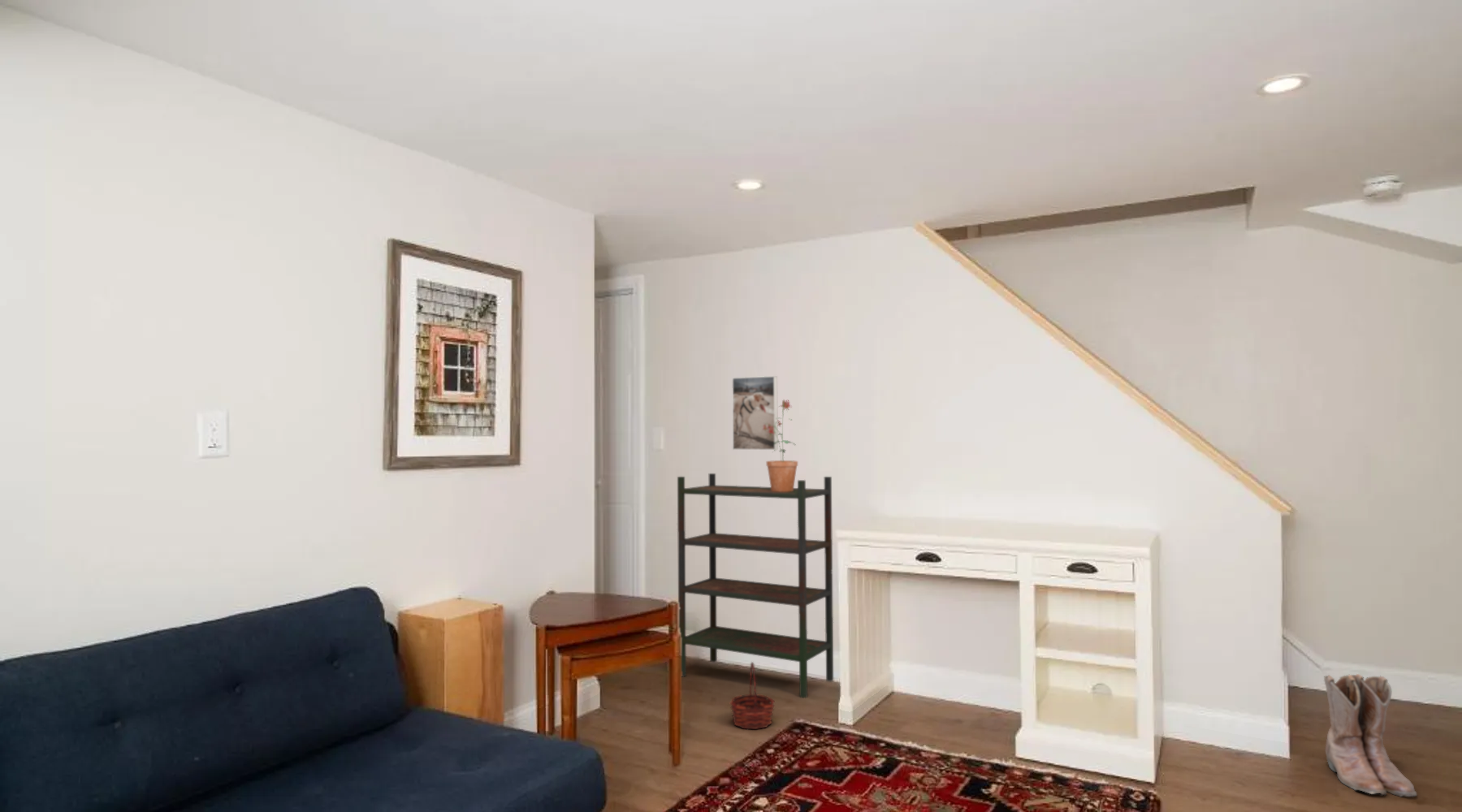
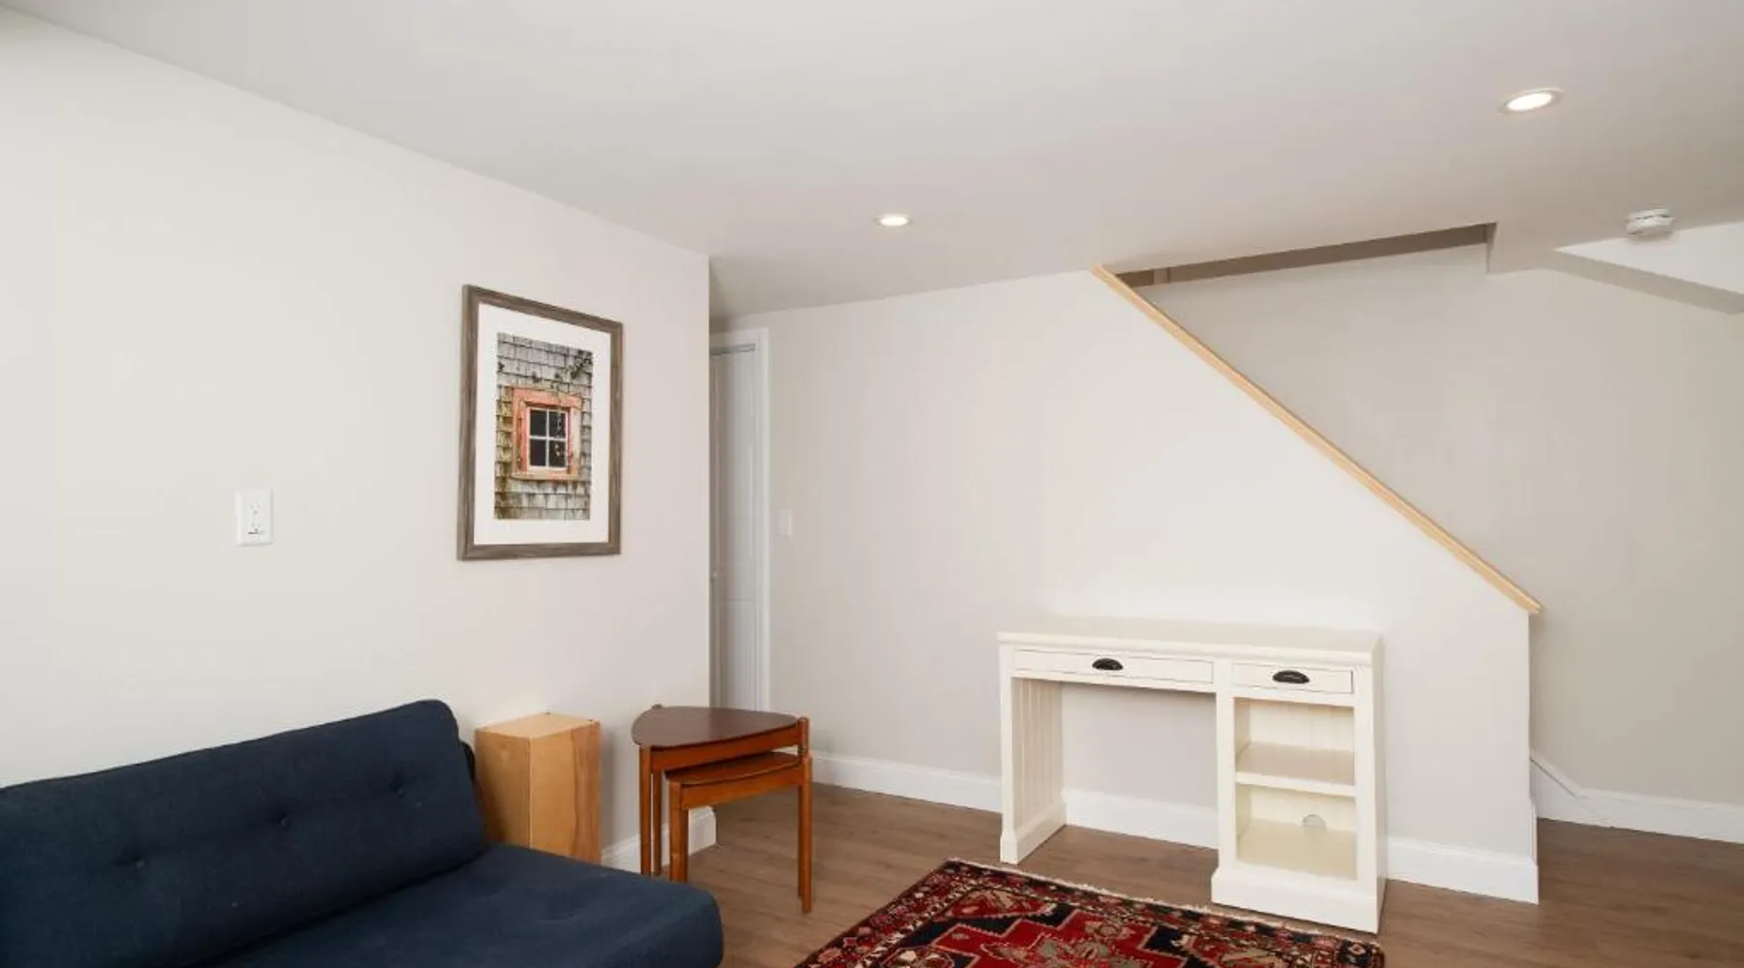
- boots [1323,673,1418,797]
- bookshelf [677,473,834,699]
- basket [729,661,776,730]
- potted plant [763,399,798,492]
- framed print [731,375,779,451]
